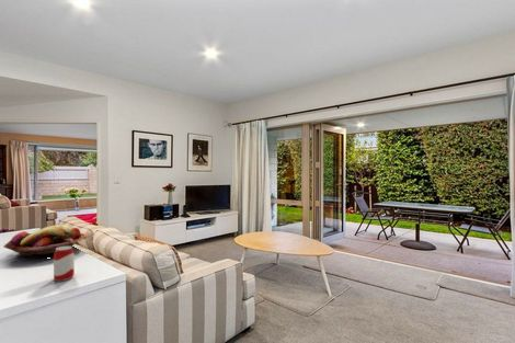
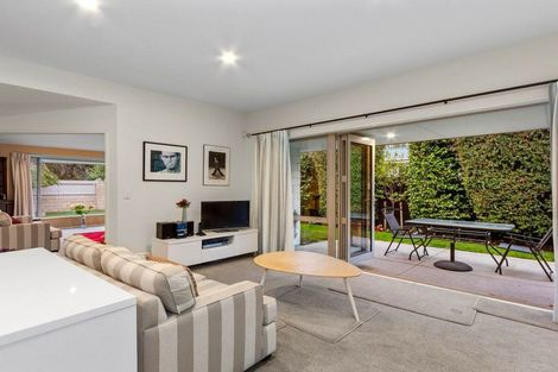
- fruit basket [2,224,88,259]
- beverage can [53,245,76,282]
